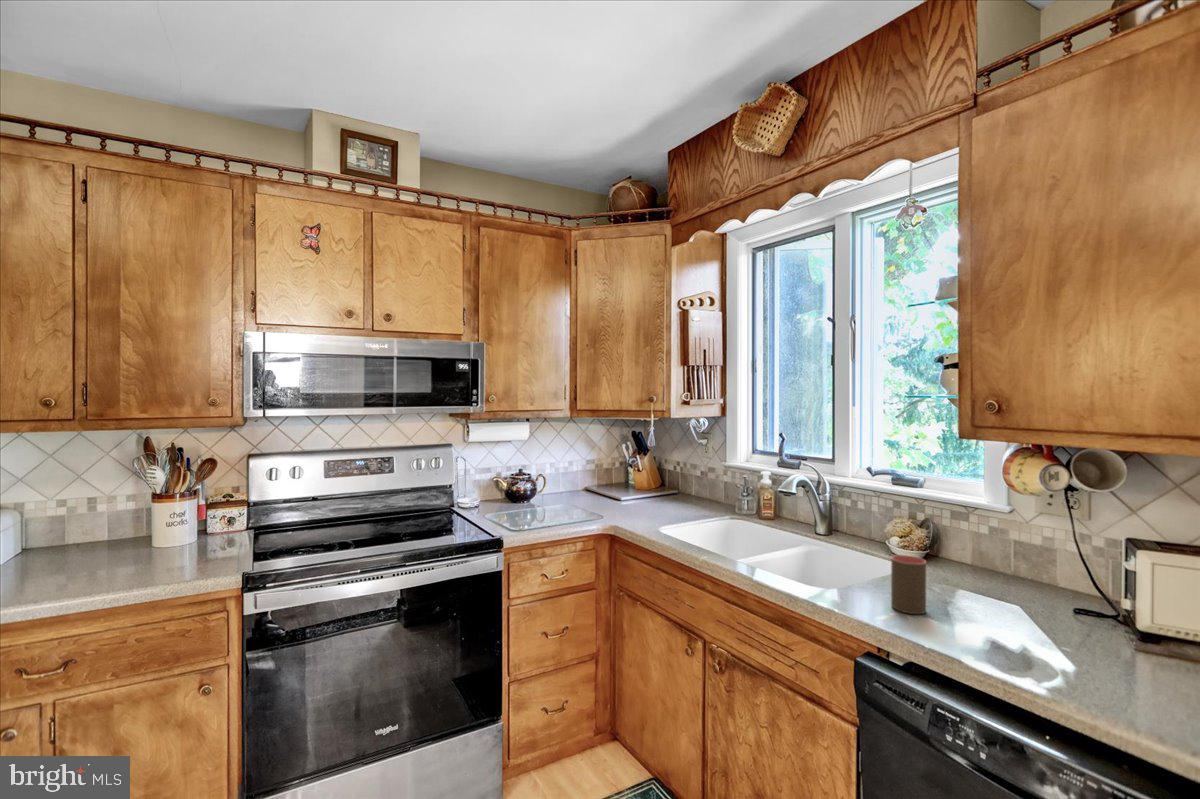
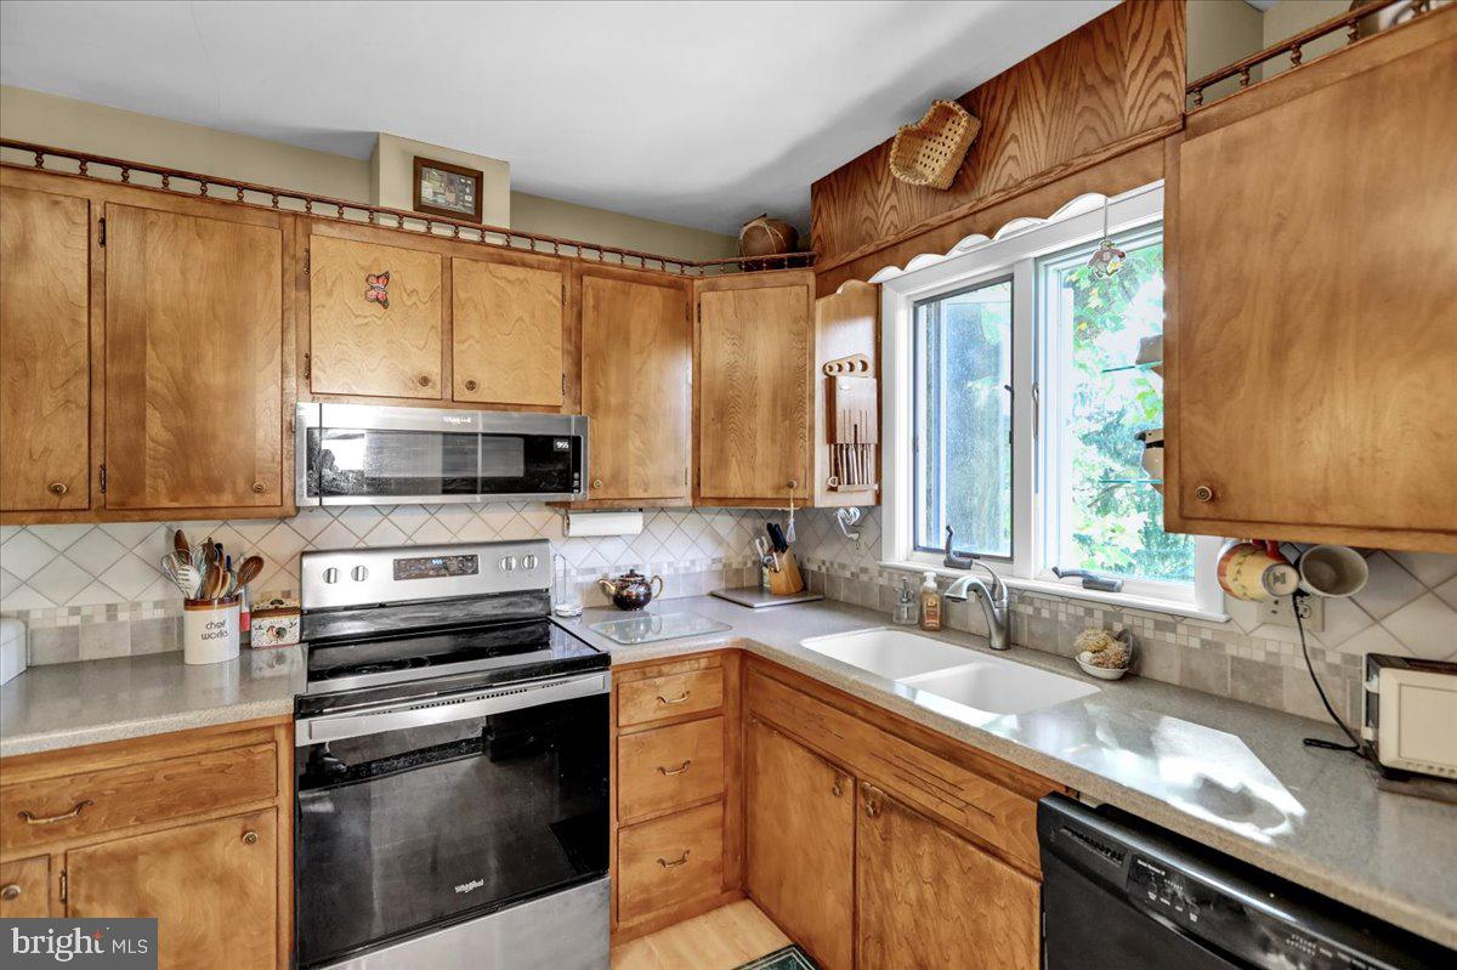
- cup [890,554,927,615]
